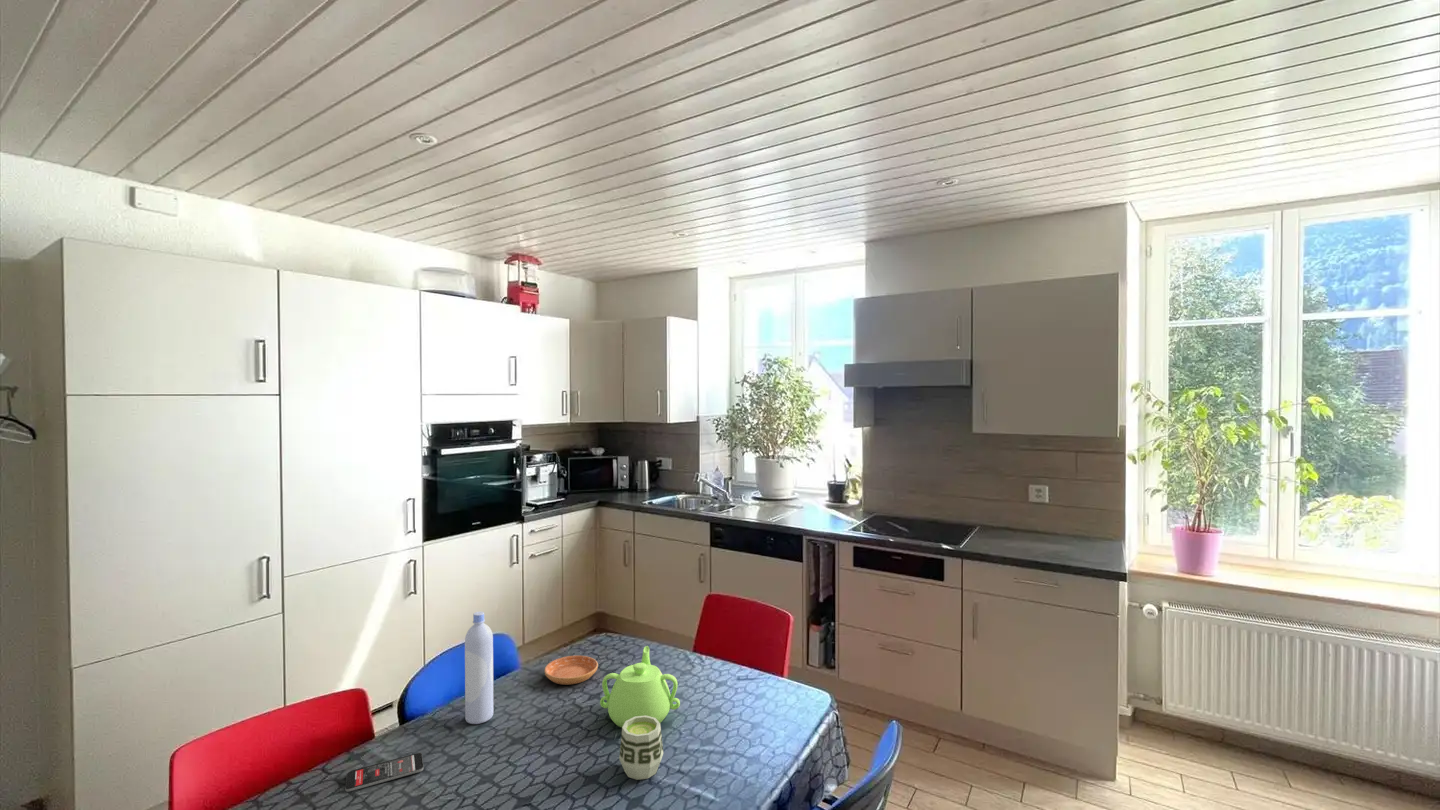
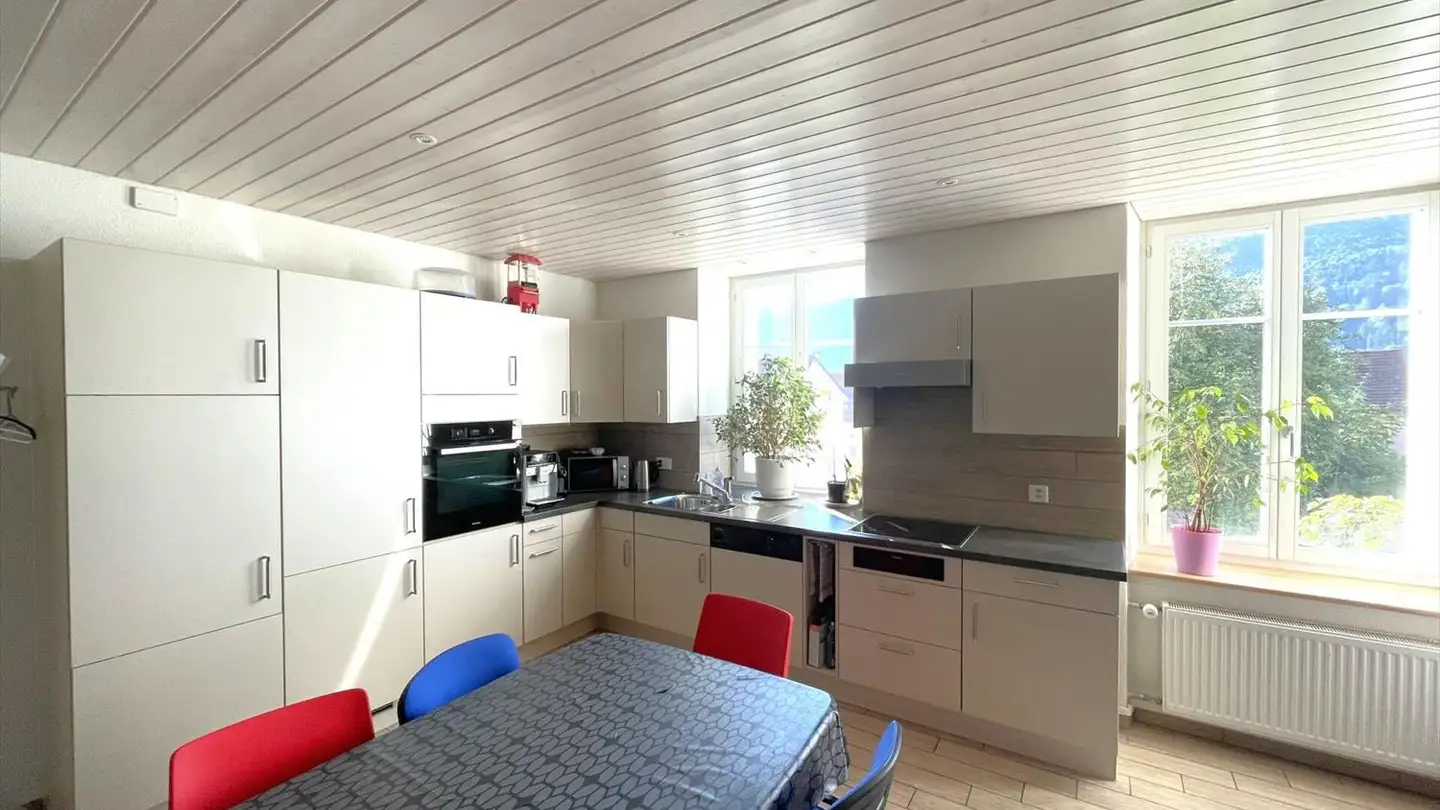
- bottle [464,611,494,725]
- smartphone [344,752,424,793]
- saucer [544,655,599,686]
- teapot [599,645,681,729]
- cup [618,716,664,781]
